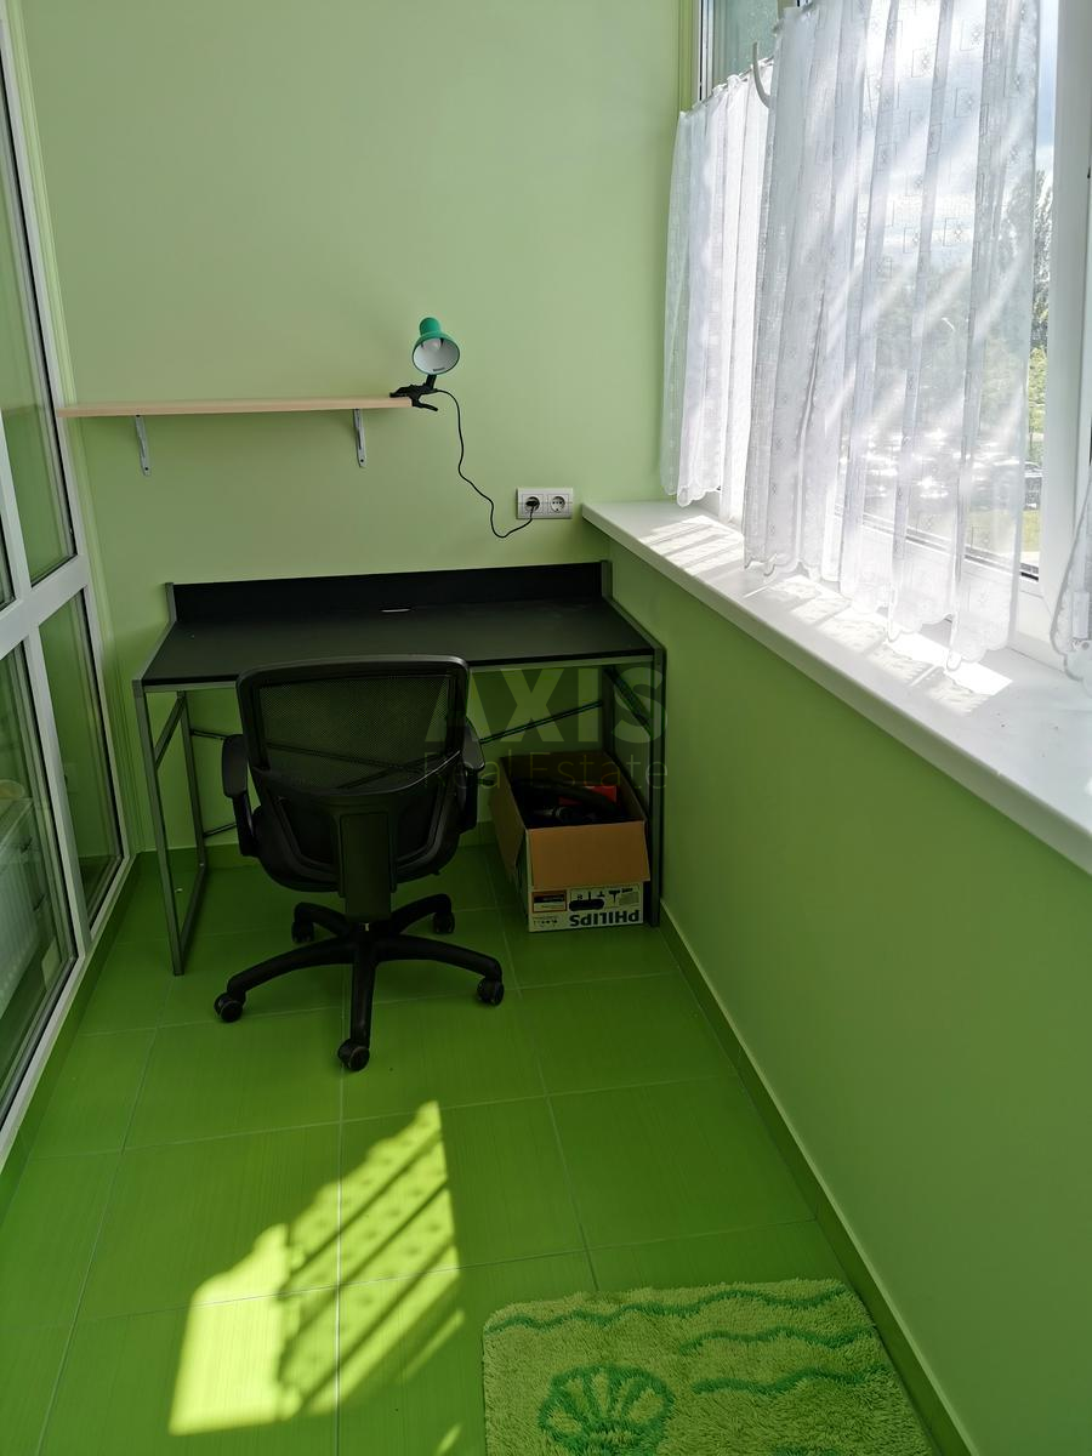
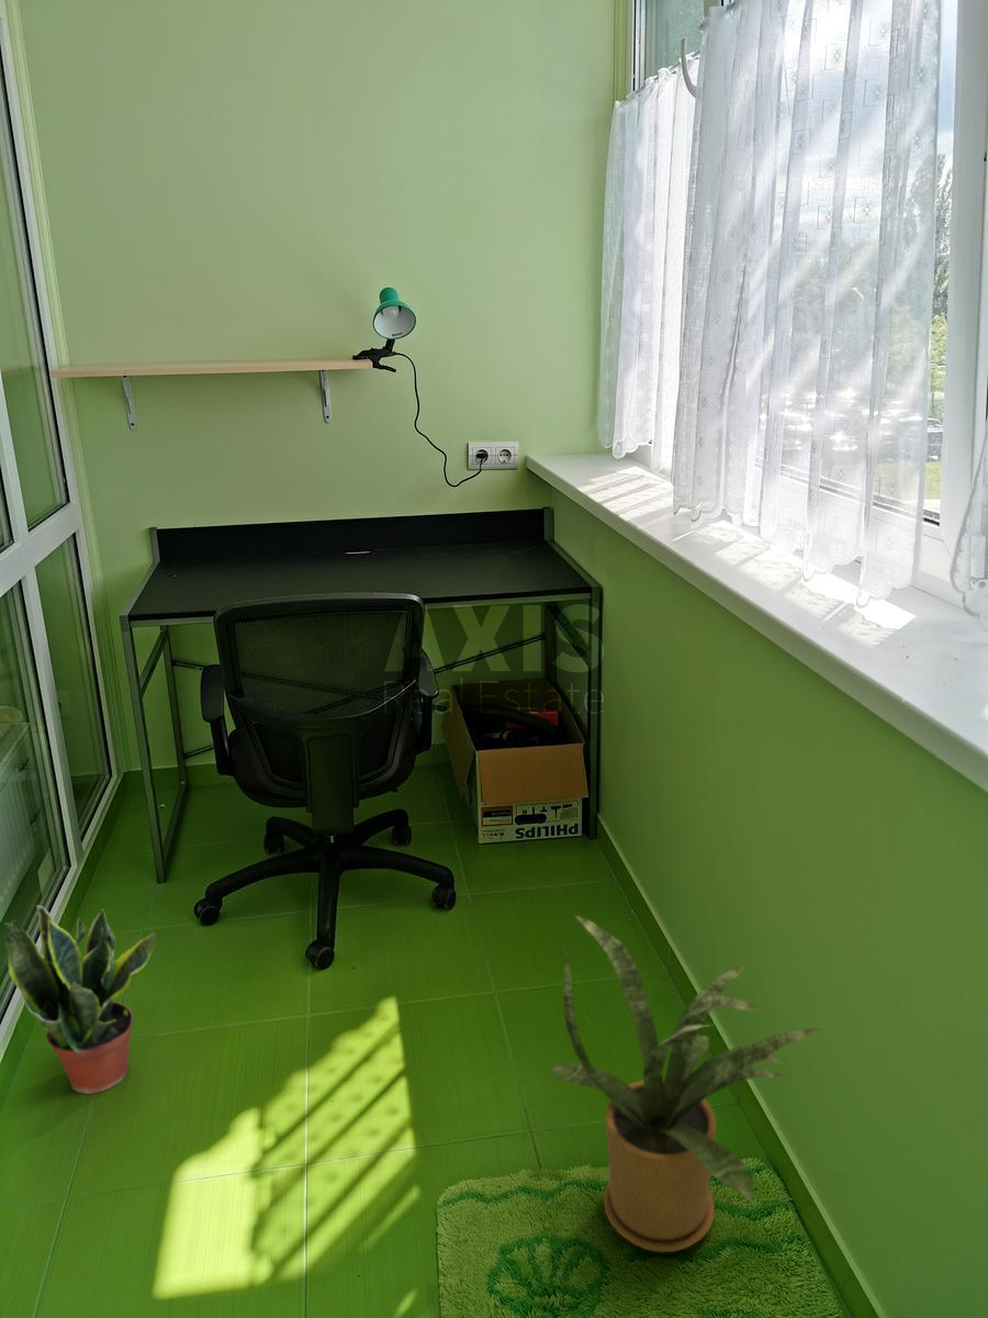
+ potted plant [3,904,158,1095]
+ house plant [549,914,828,1253]
